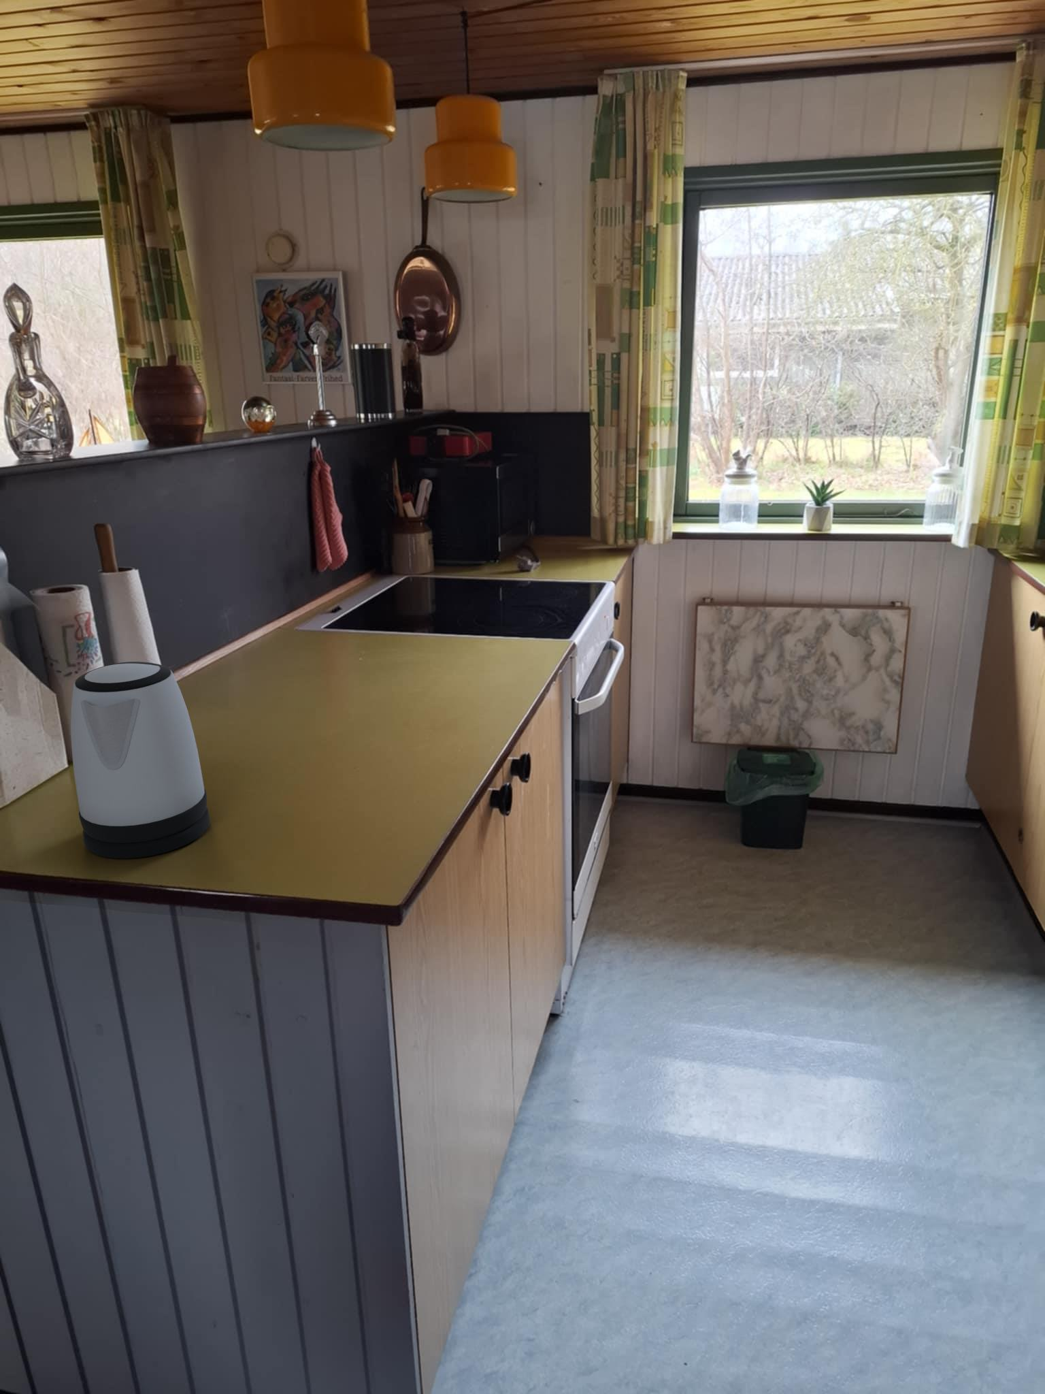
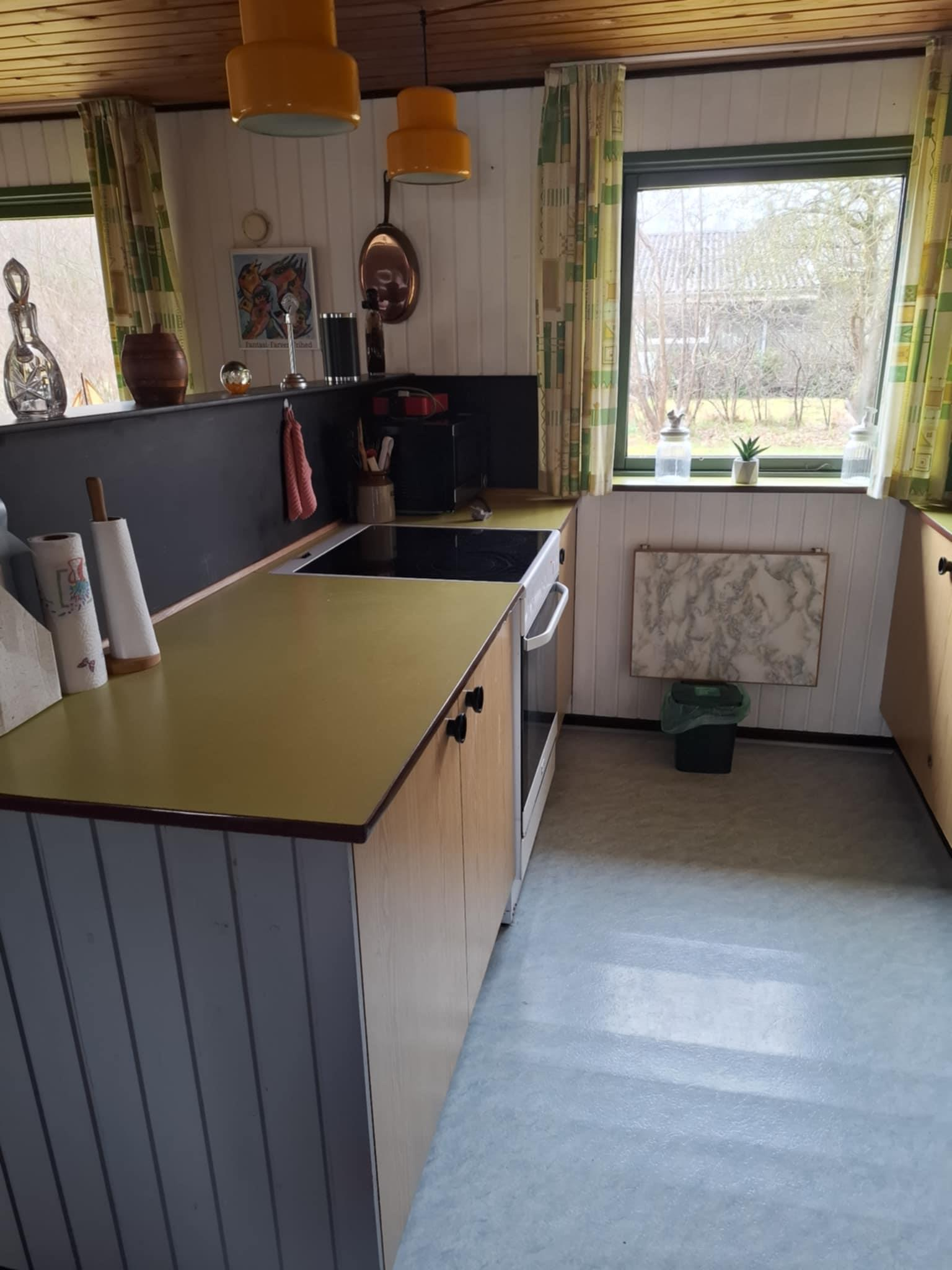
- kettle [70,661,211,859]
